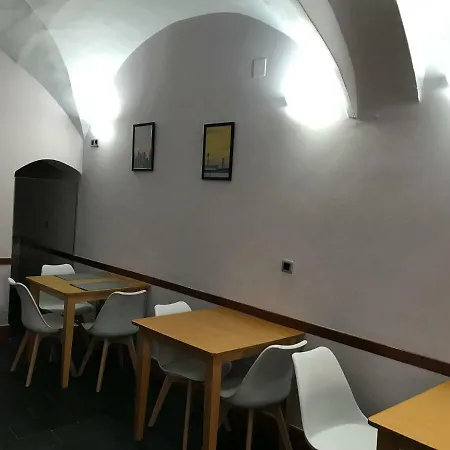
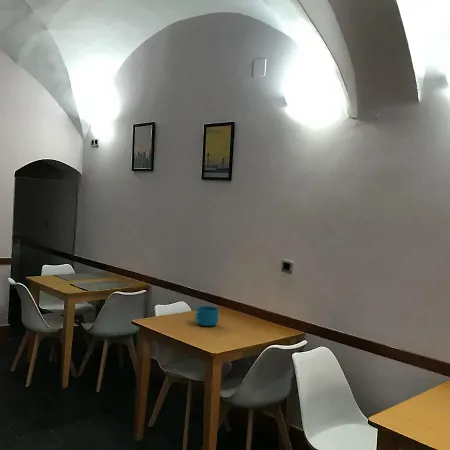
+ cup [193,305,220,327]
